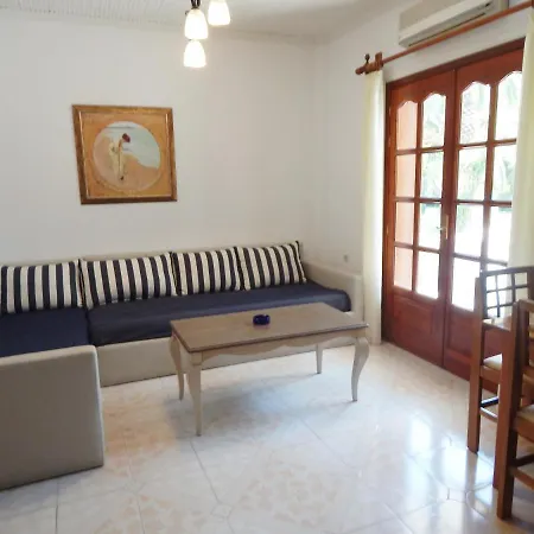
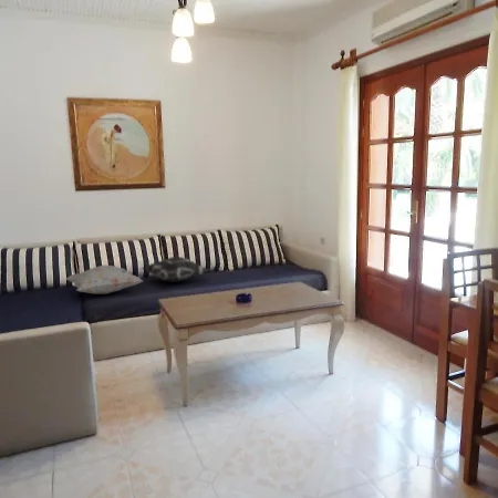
+ decorative pillow [65,264,144,295]
+ decorative pillow [141,256,210,283]
